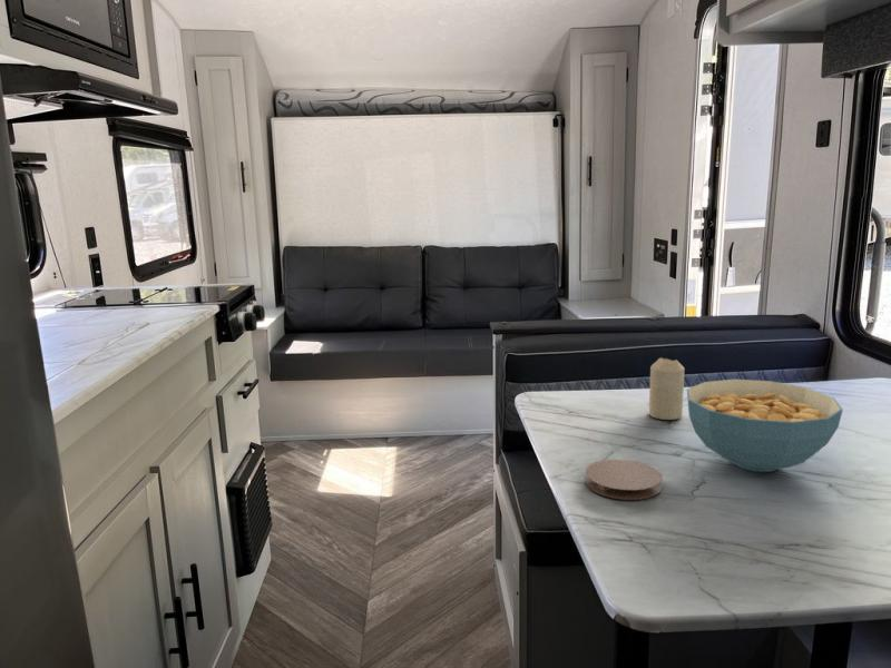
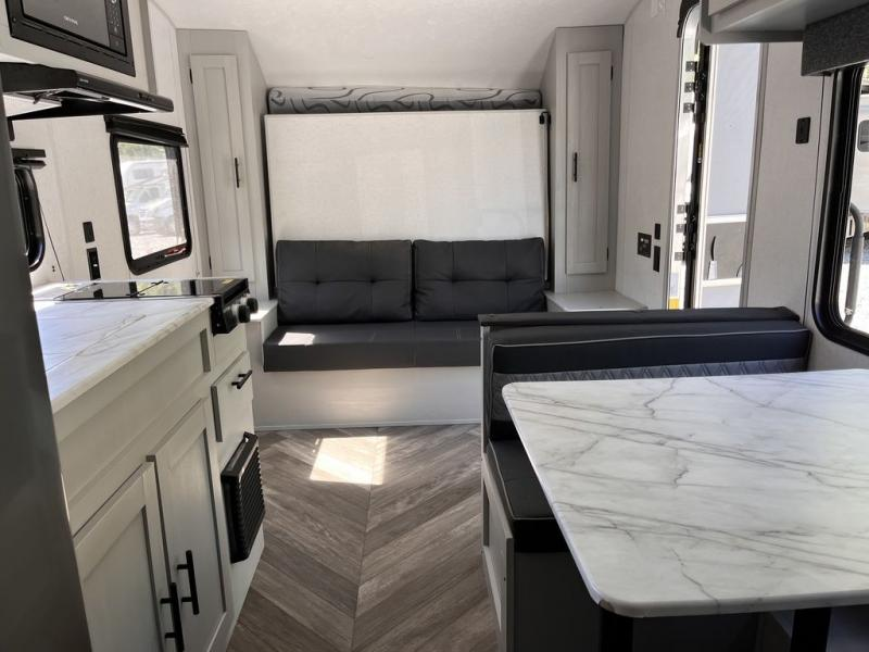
- cereal bowl [686,379,844,473]
- candle [648,356,685,421]
- coaster [585,459,664,501]
